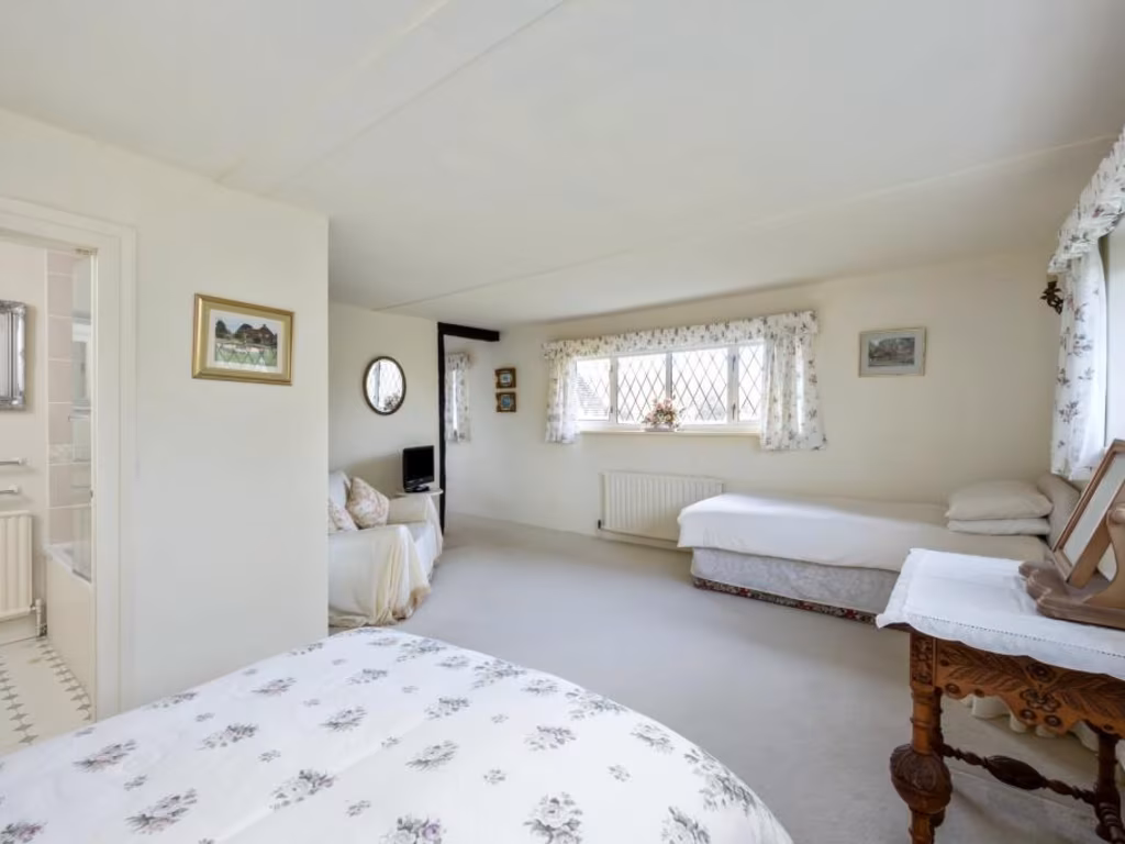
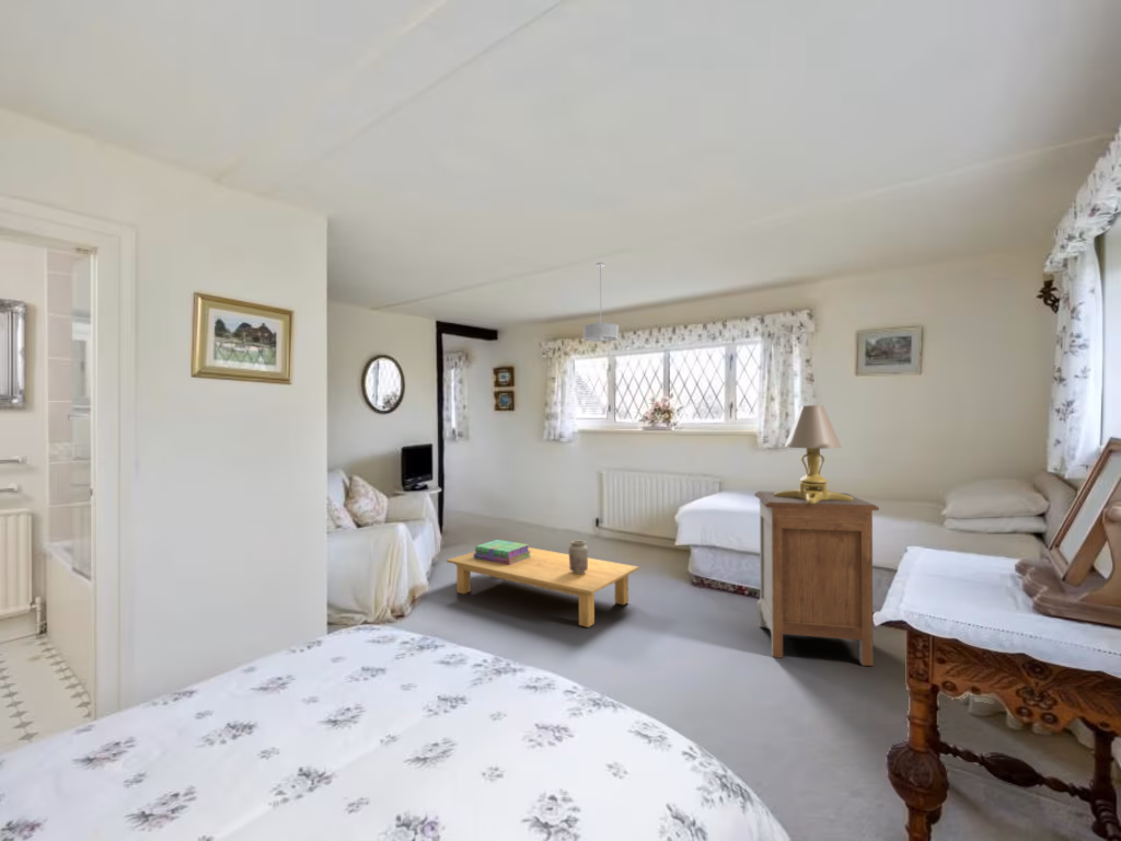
+ lamp [774,404,853,504]
+ ceiling light fixture [582,262,620,343]
+ nightstand [753,491,880,667]
+ coffee table [446,546,639,629]
+ stack of books [474,539,531,564]
+ vase [567,540,589,574]
